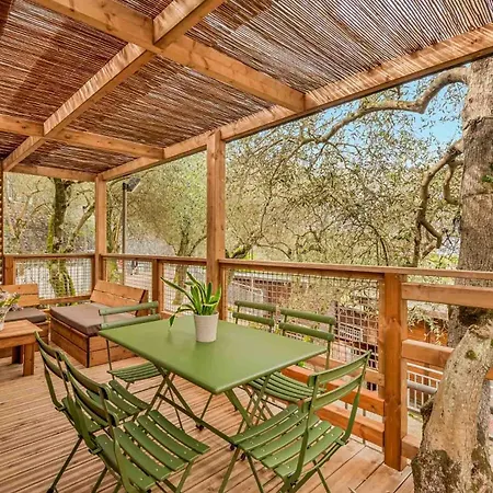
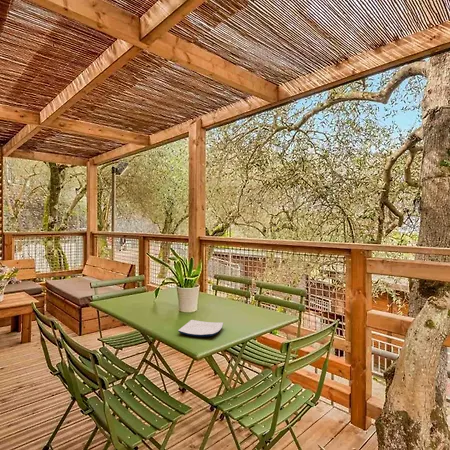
+ plate [177,319,224,338]
